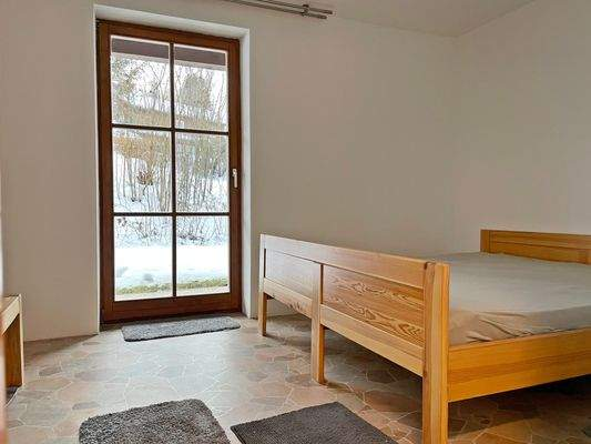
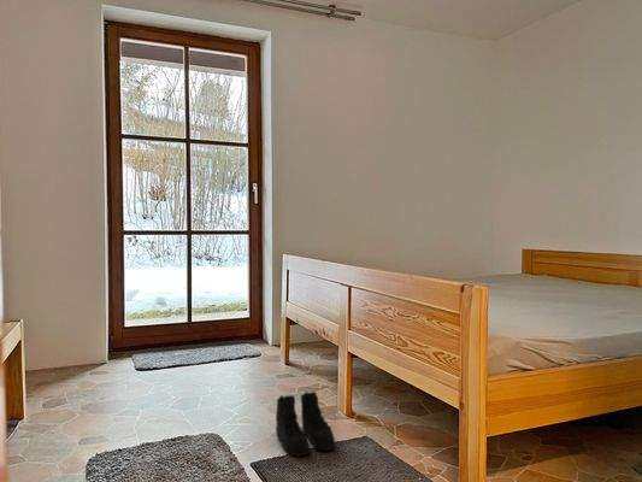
+ boots [275,390,336,458]
